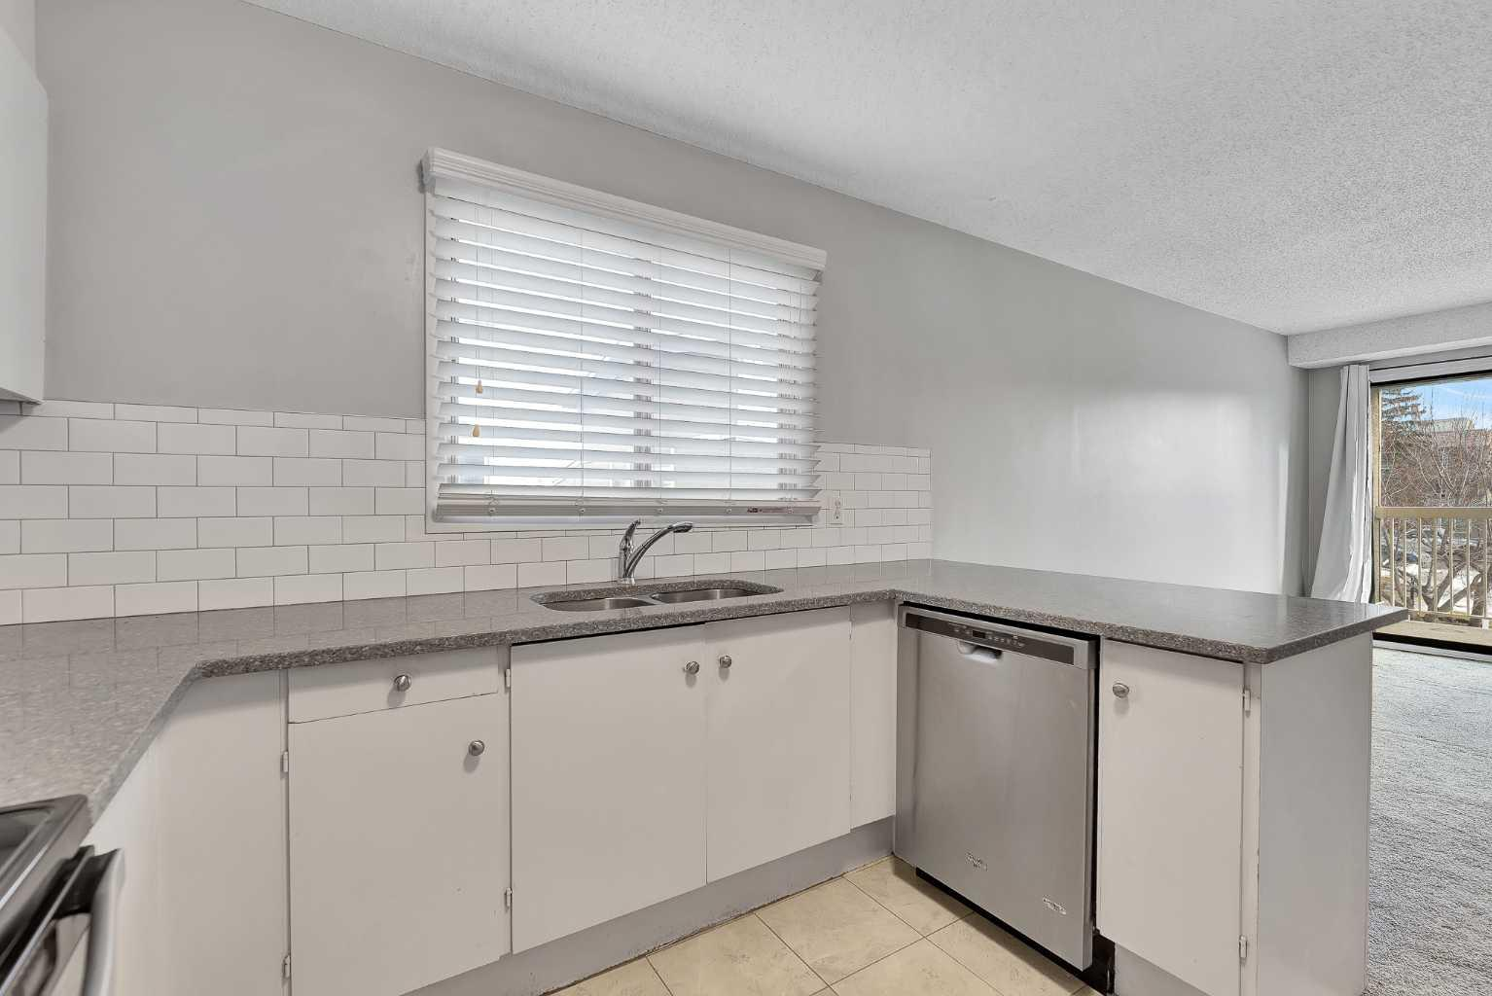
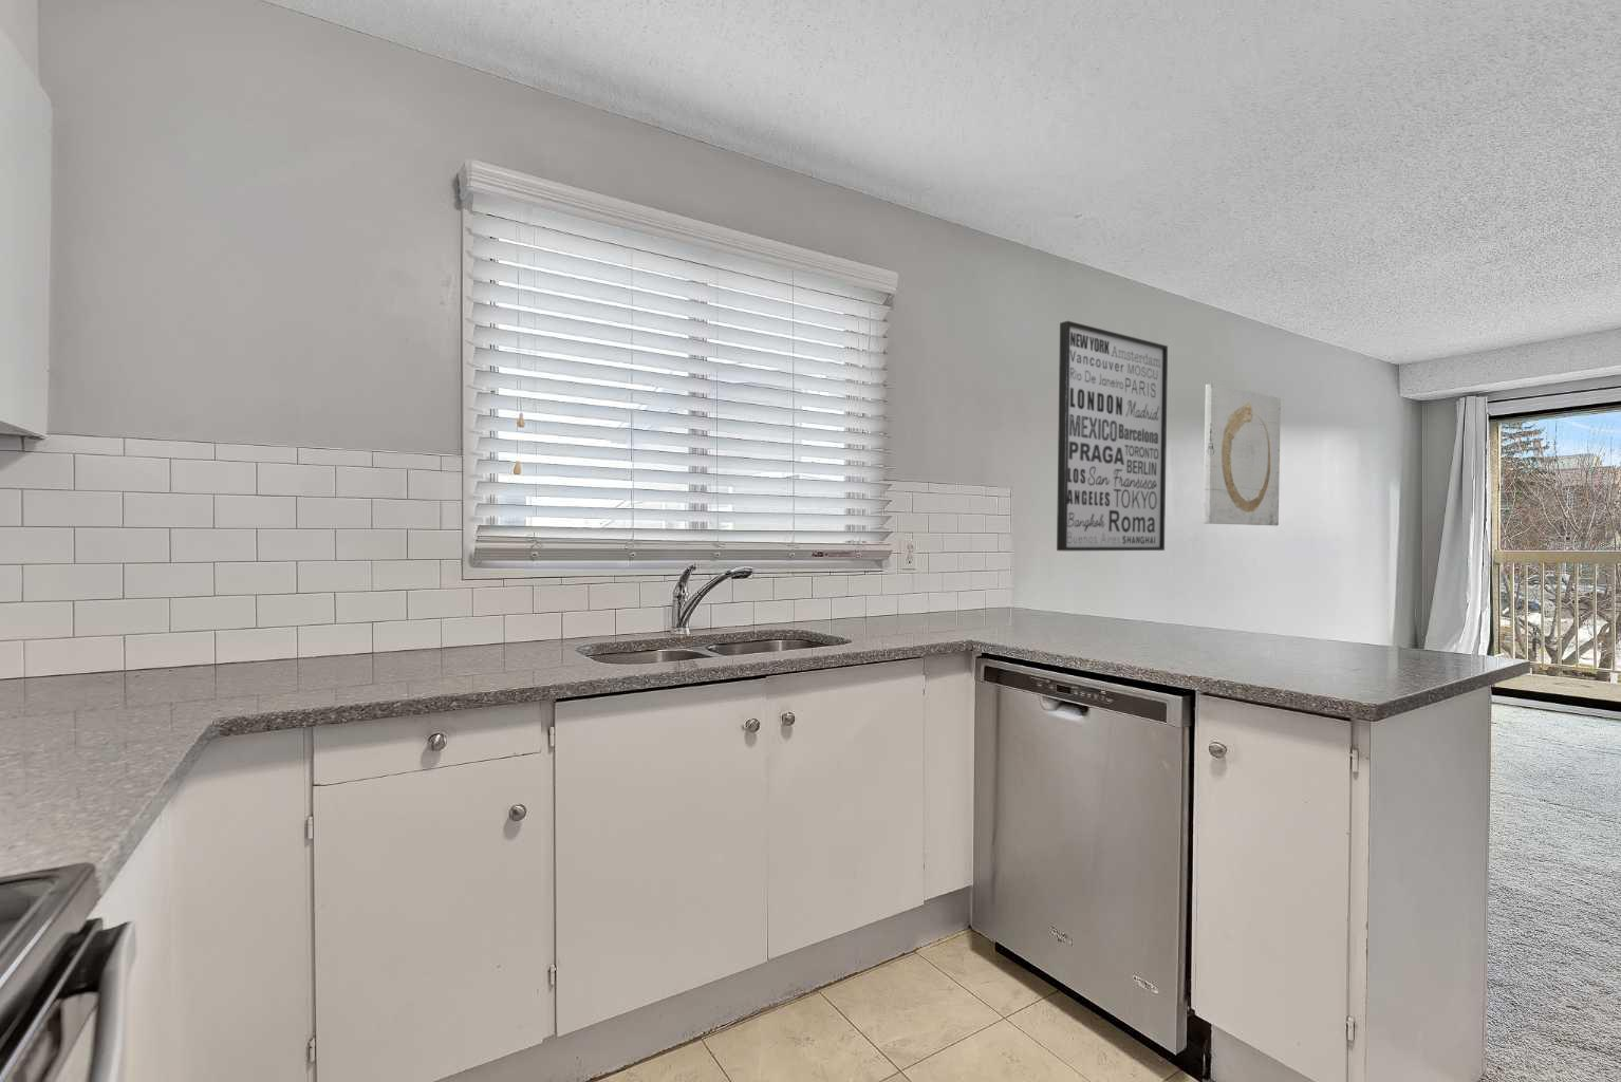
+ wall art [1203,383,1282,527]
+ wall art [1056,320,1169,552]
